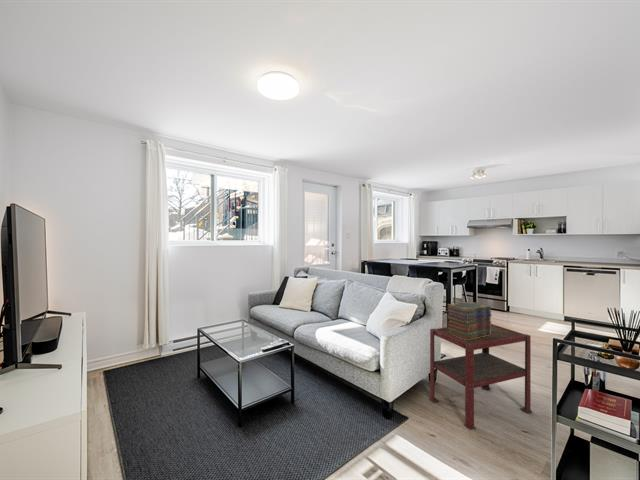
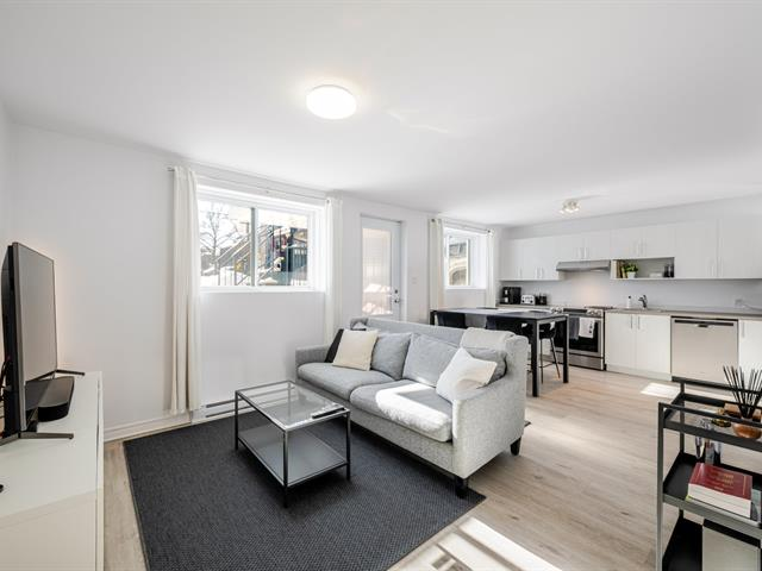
- book stack [445,301,492,340]
- side table [428,323,533,431]
